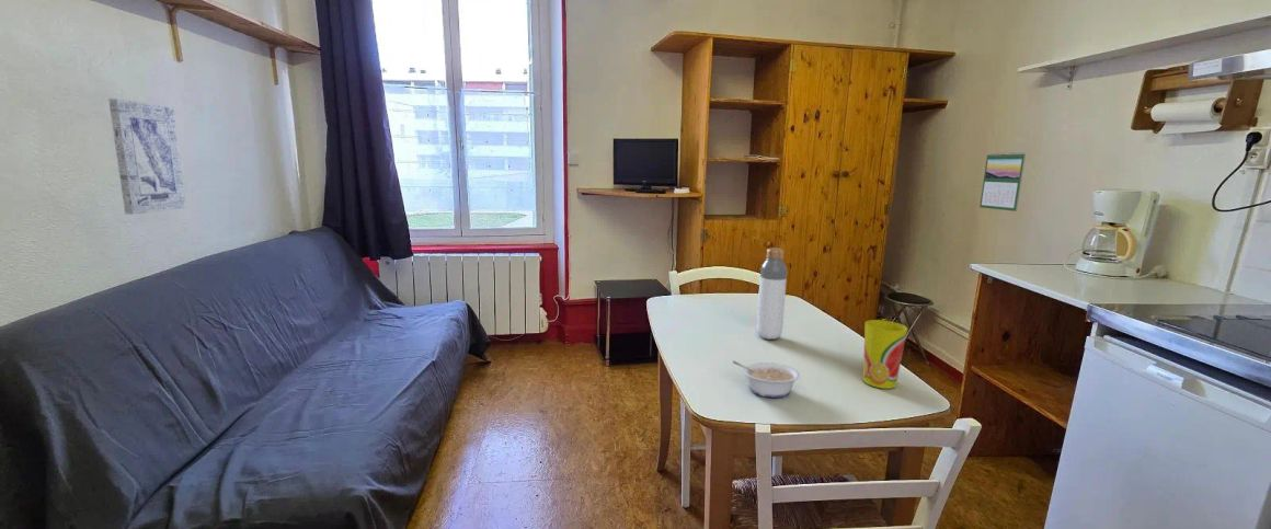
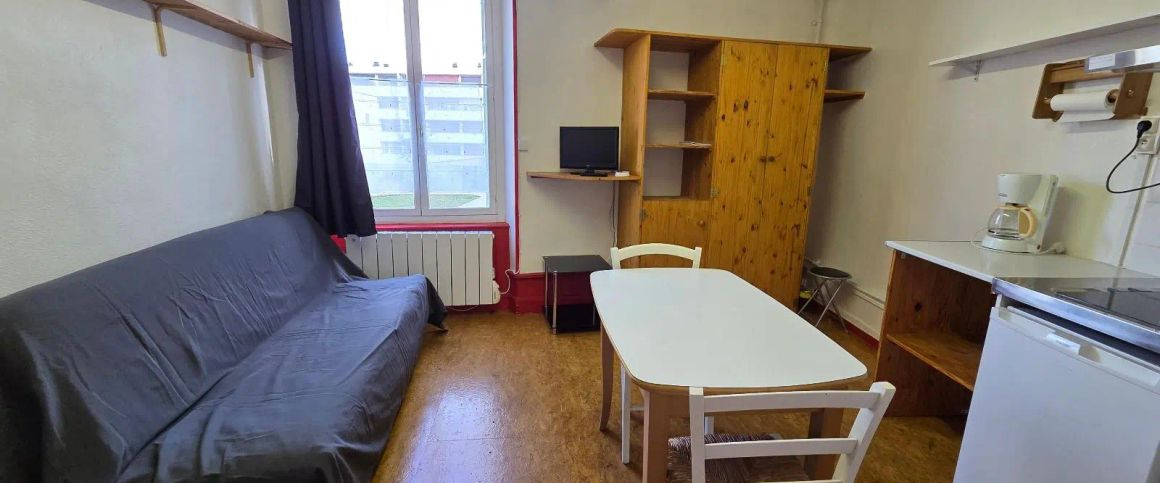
- wall art [107,97,187,215]
- calendar [978,151,1027,212]
- legume [732,360,801,399]
- bottle [755,246,788,341]
- cup [862,319,908,390]
